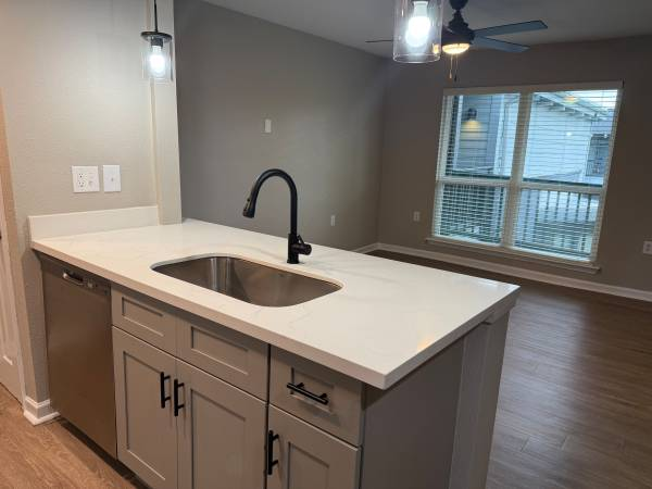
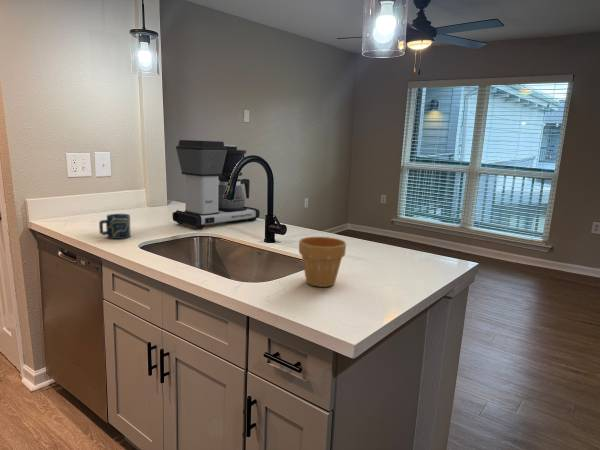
+ coffee maker [172,139,261,230]
+ flower pot [298,236,347,288]
+ cup [98,213,132,240]
